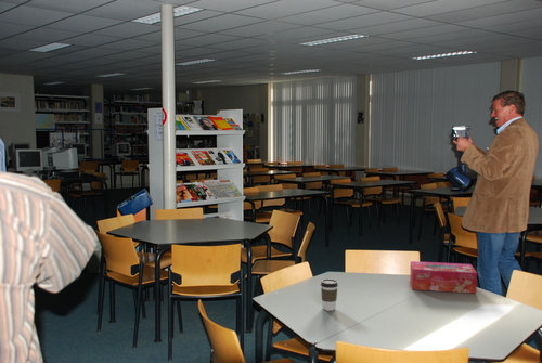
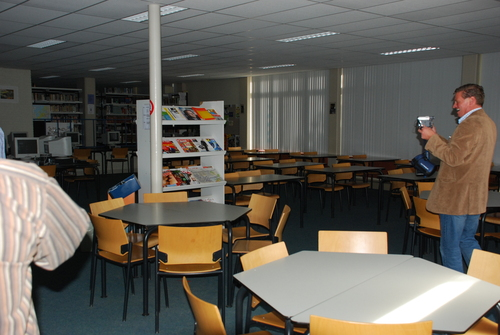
- coffee cup [320,277,339,312]
- tissue box [409,260,478,295]
